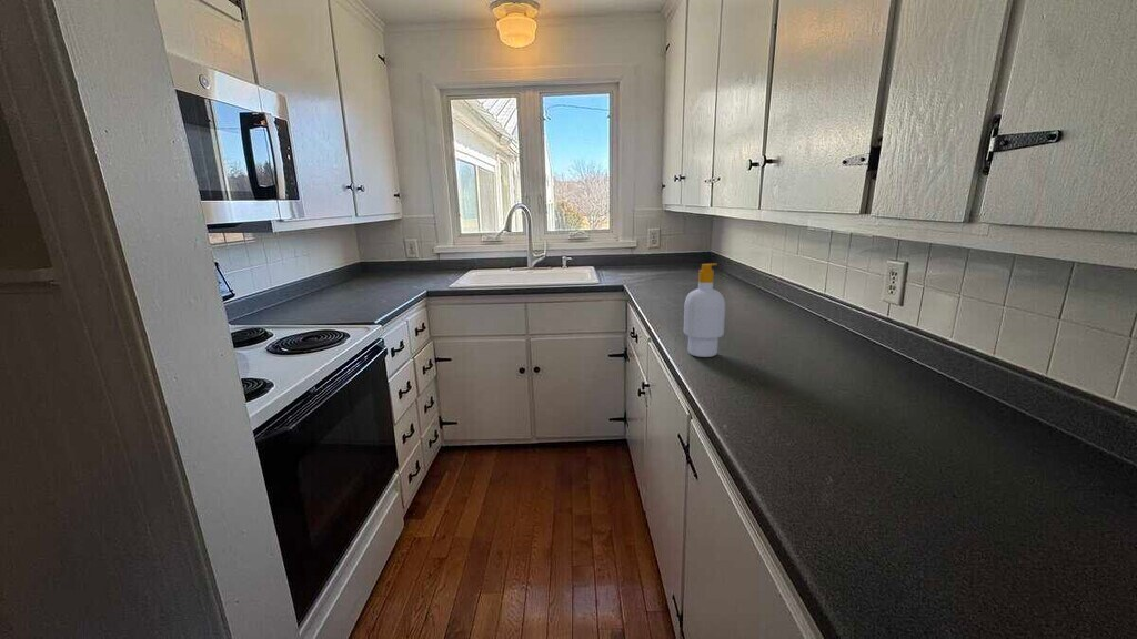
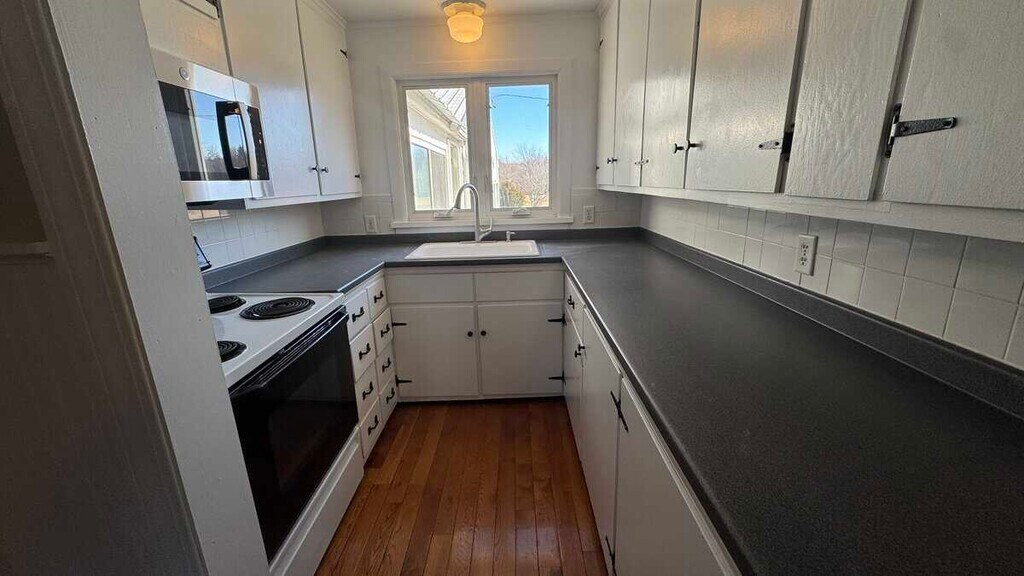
- soap bottle [683,262,726,358]
